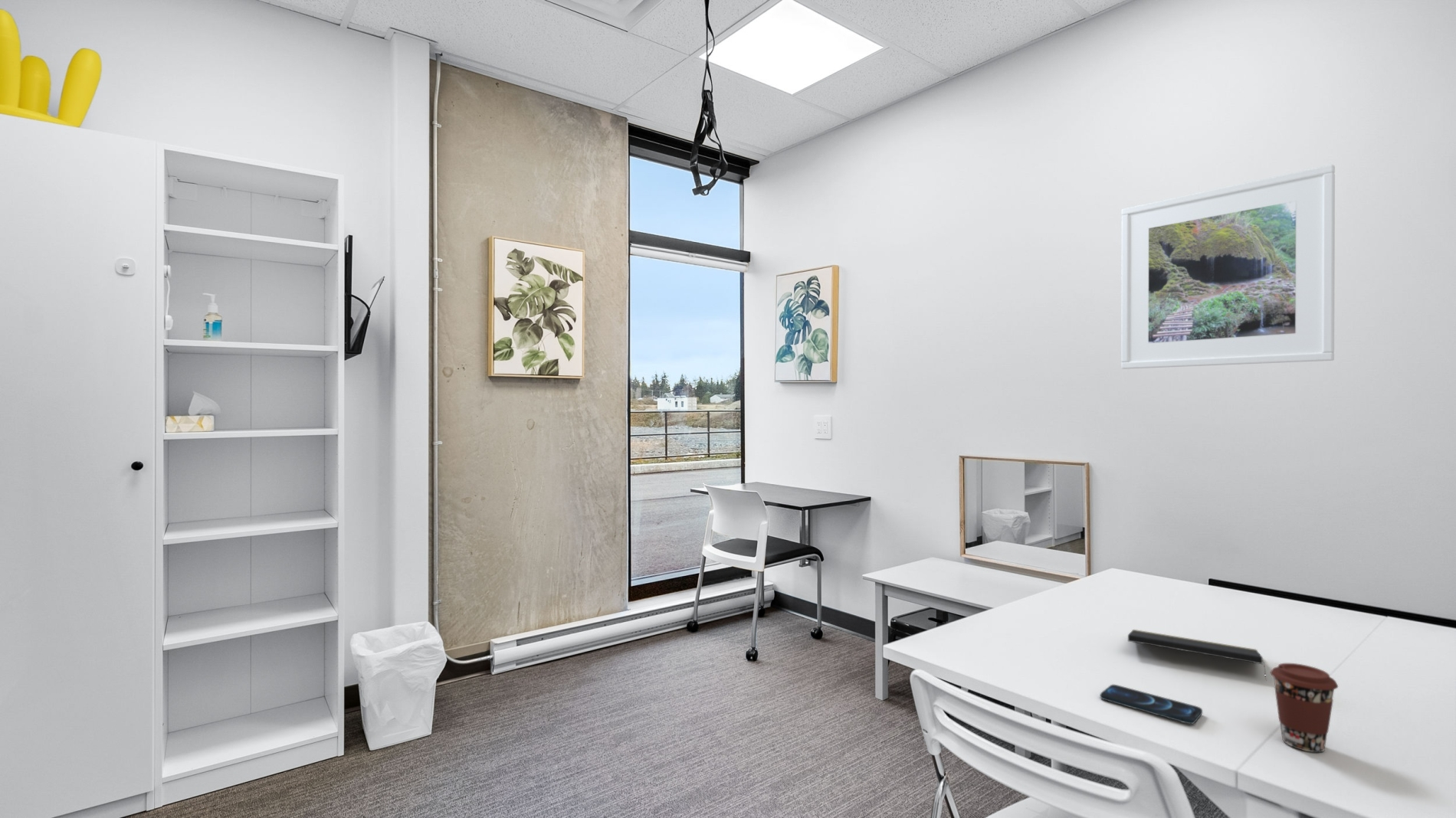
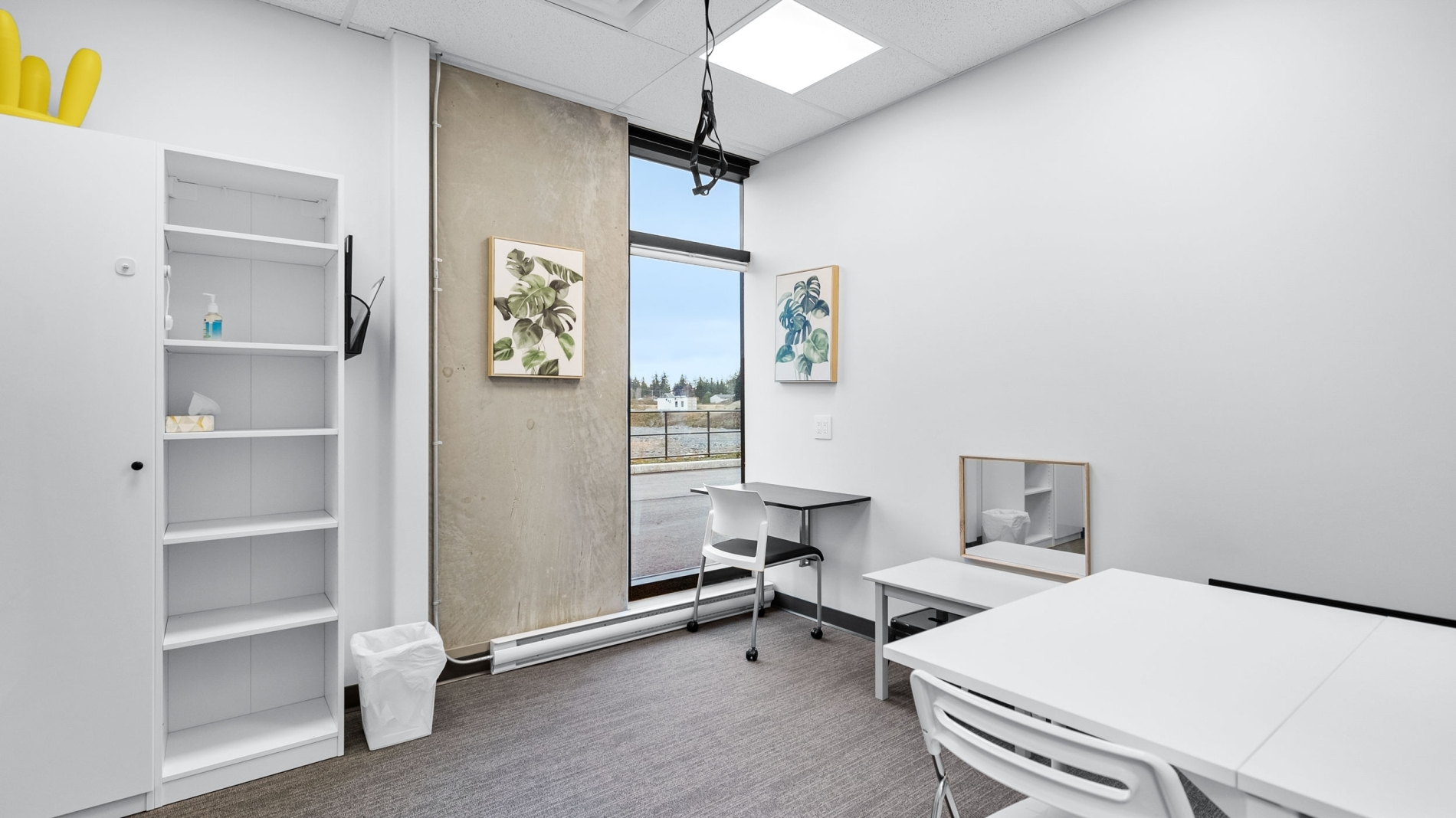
- smartphone [1100,684,1203,725]
- notepad [1127,629,1267,681]
- coffee cup [1270,663,1339,753]
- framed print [1120,164,1336,370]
